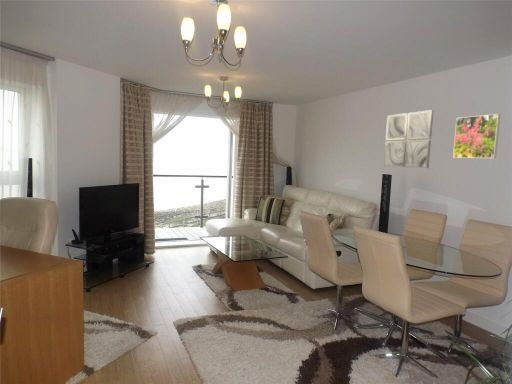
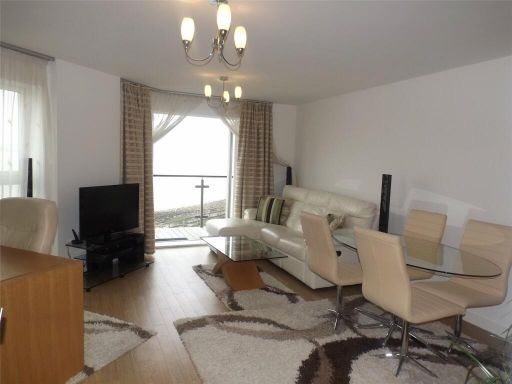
- wall art [383,109,434,169]
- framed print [452,113,501,159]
